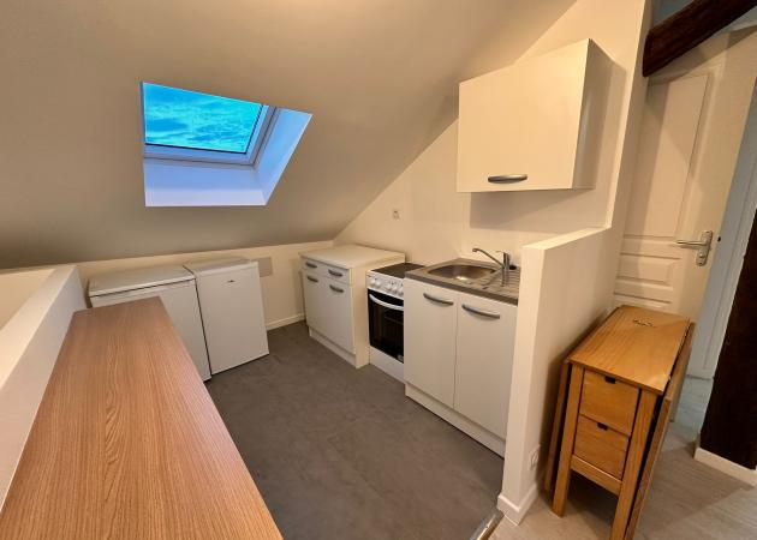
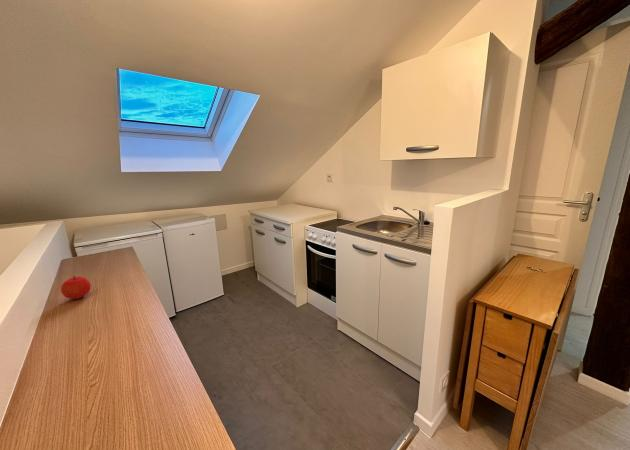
+ fruit [60,275,92,300]
